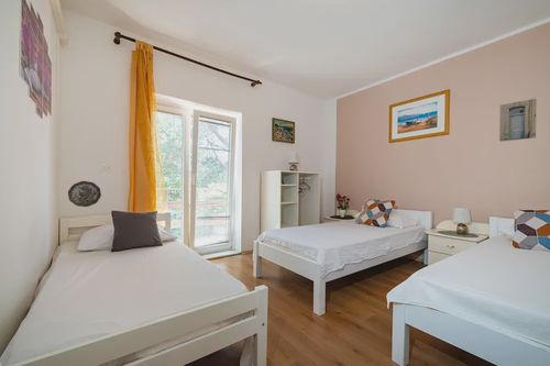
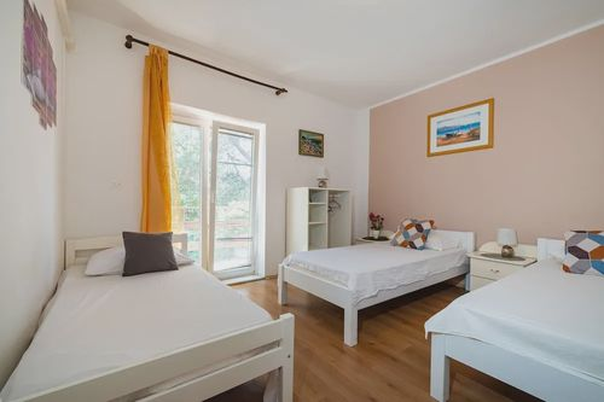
- decorative plate [67,180,102,208]
- wall art [498,98,538,143]
